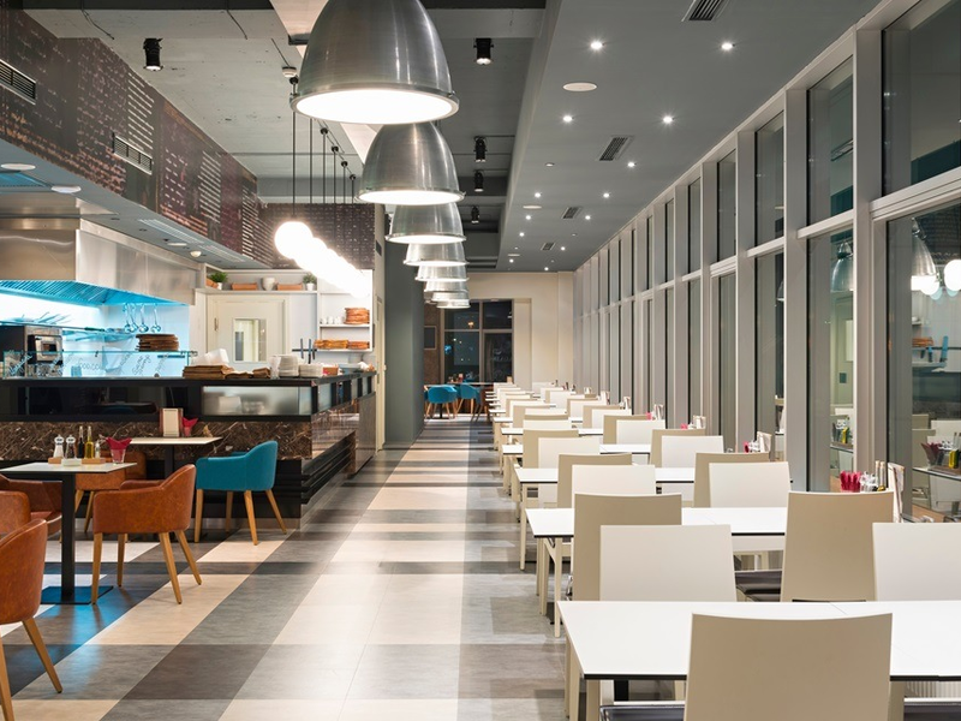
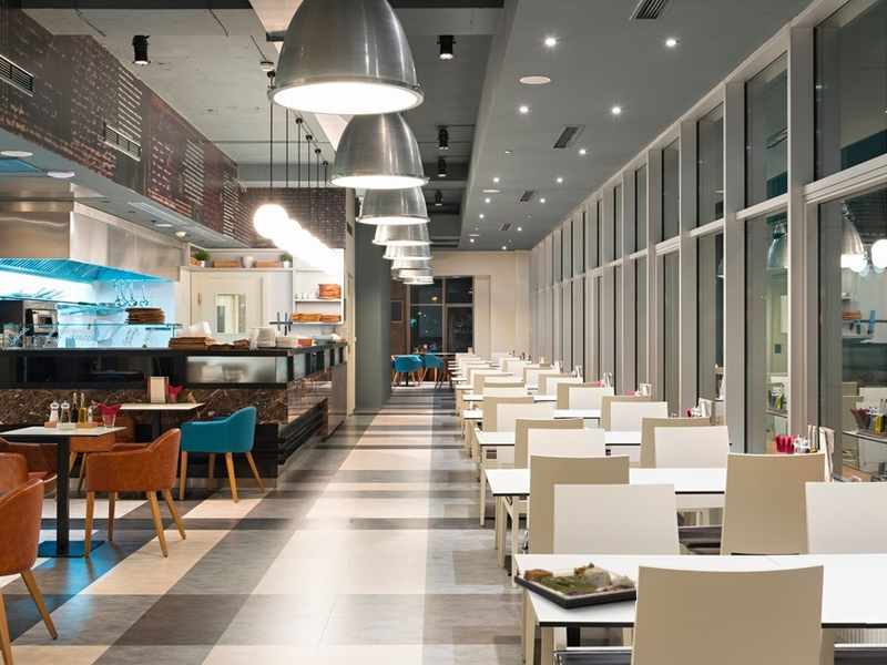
+ dinner plate [512,562,638,610]
